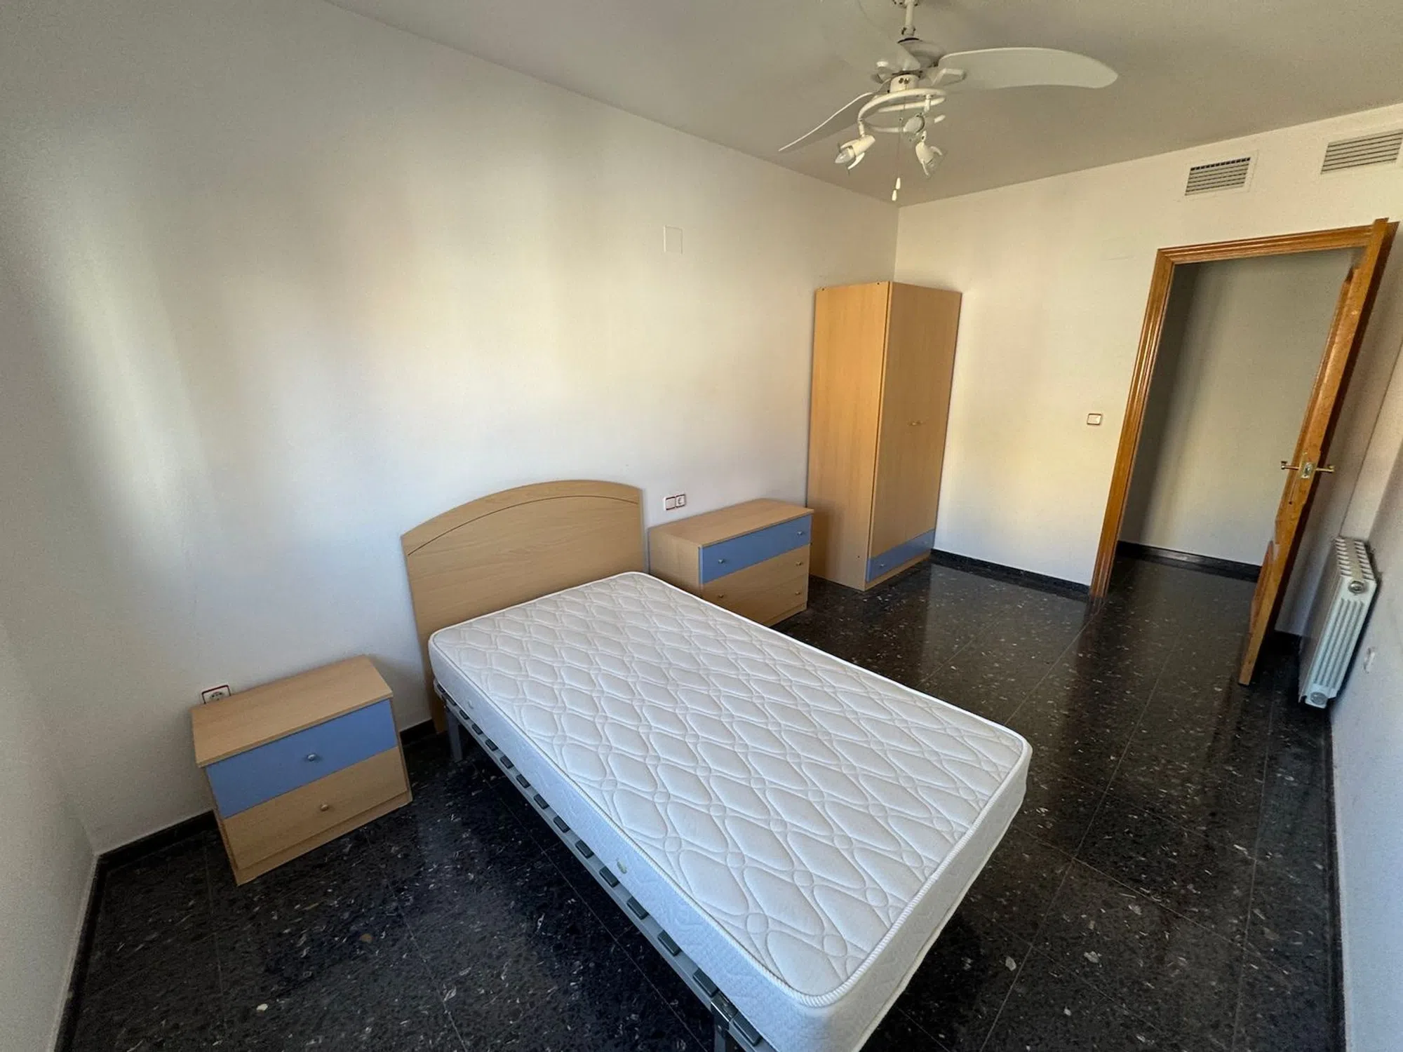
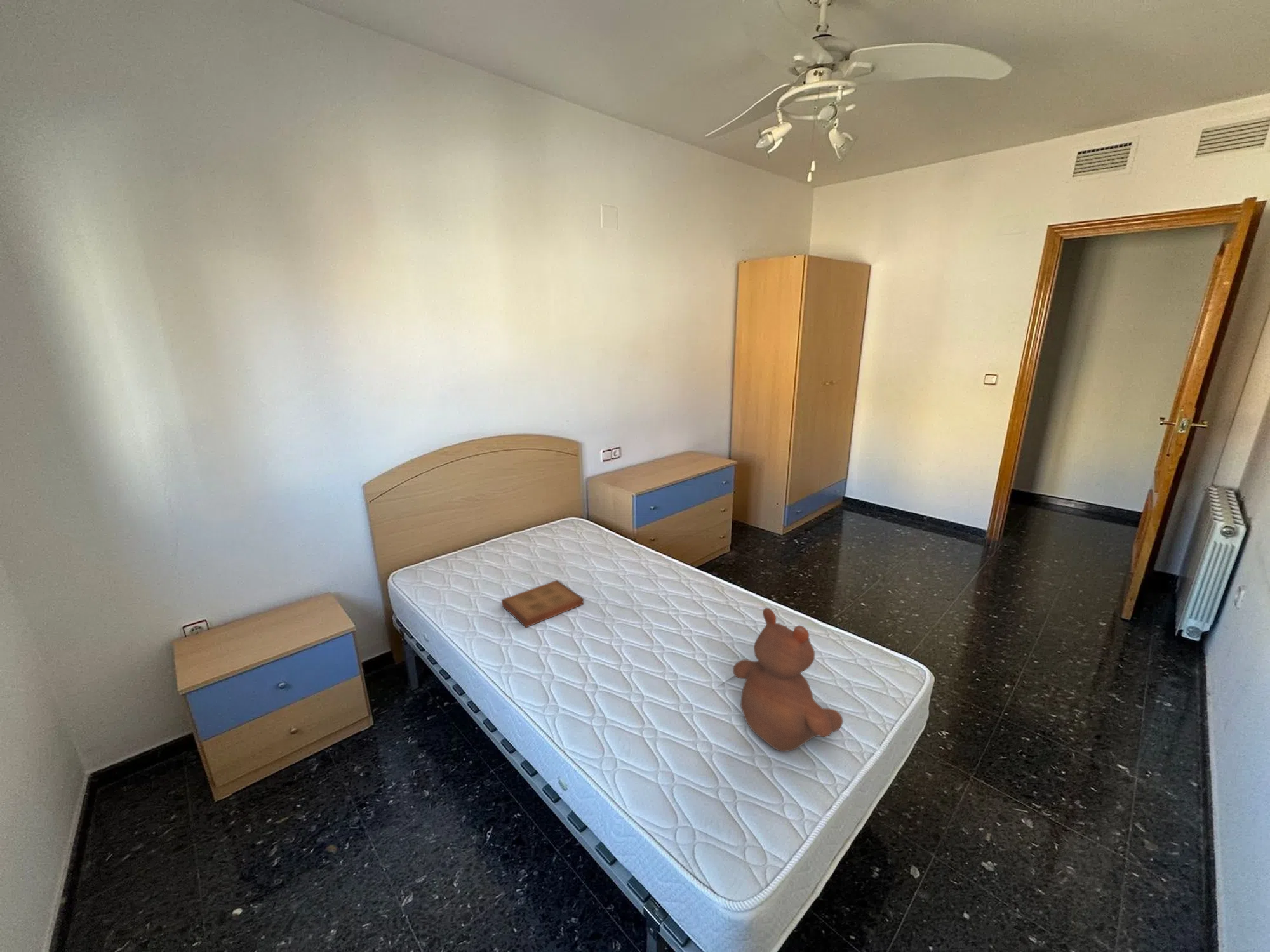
+ stuffed bear [732,607,843,753]
+ book [501,579,584,628]
